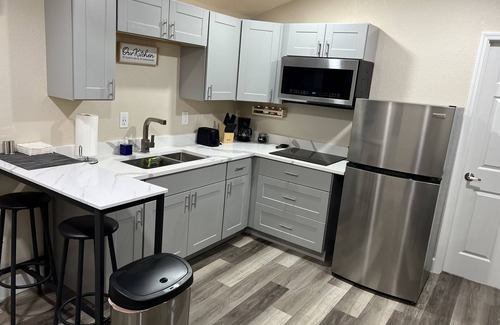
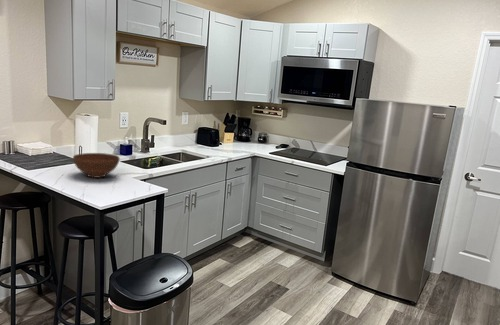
+ bowl [72,152,121,179]
